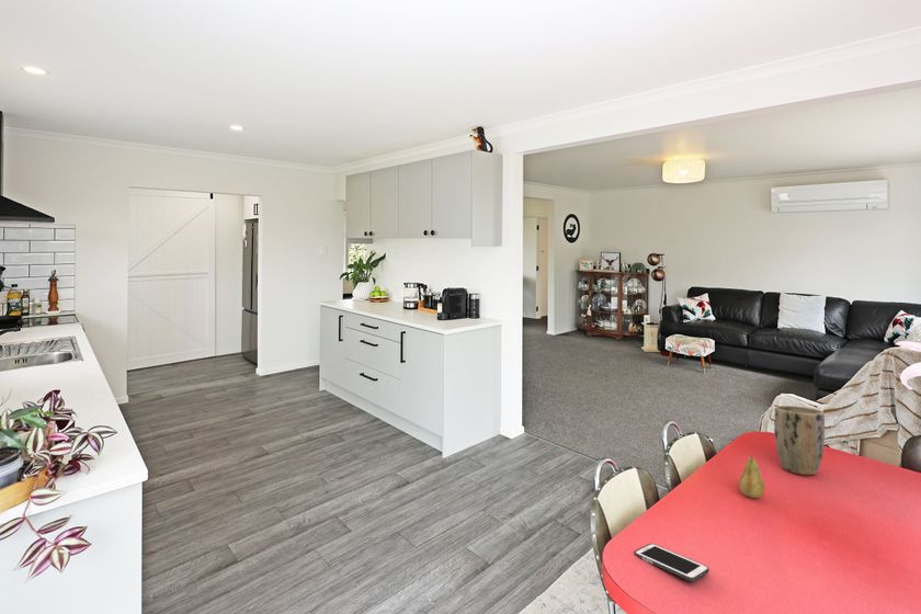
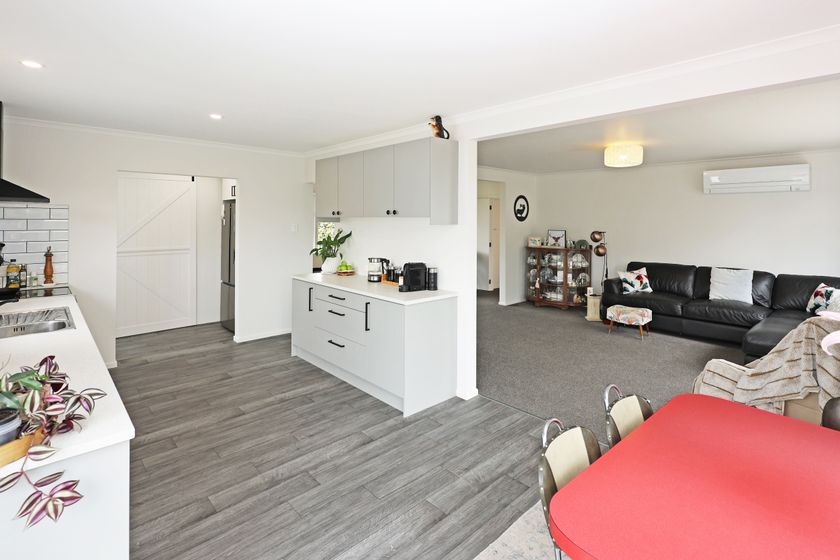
- cell phone [634,543,710,582]
- plant pot [773,405,826,476]
- fruit [738,456,766,499]
